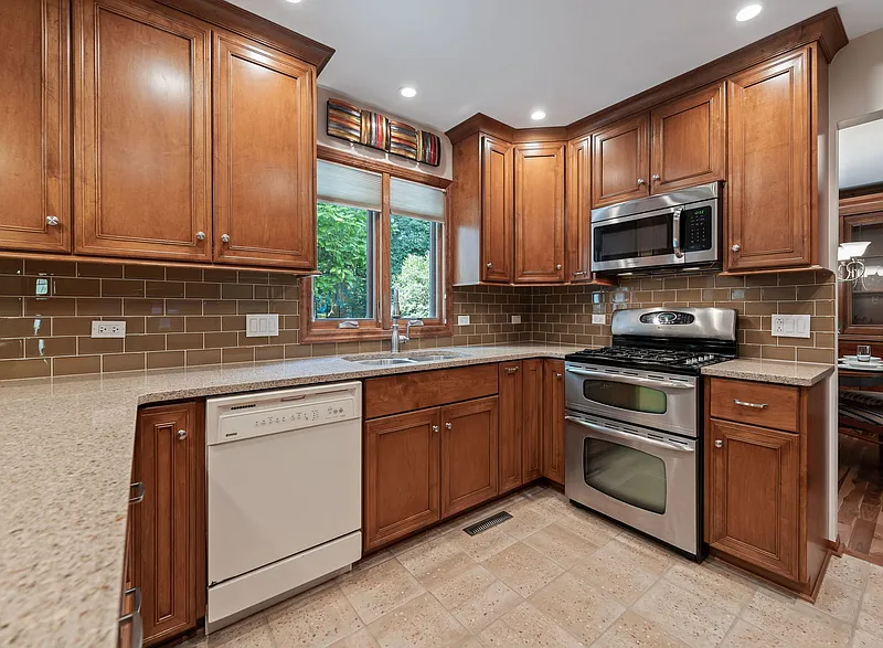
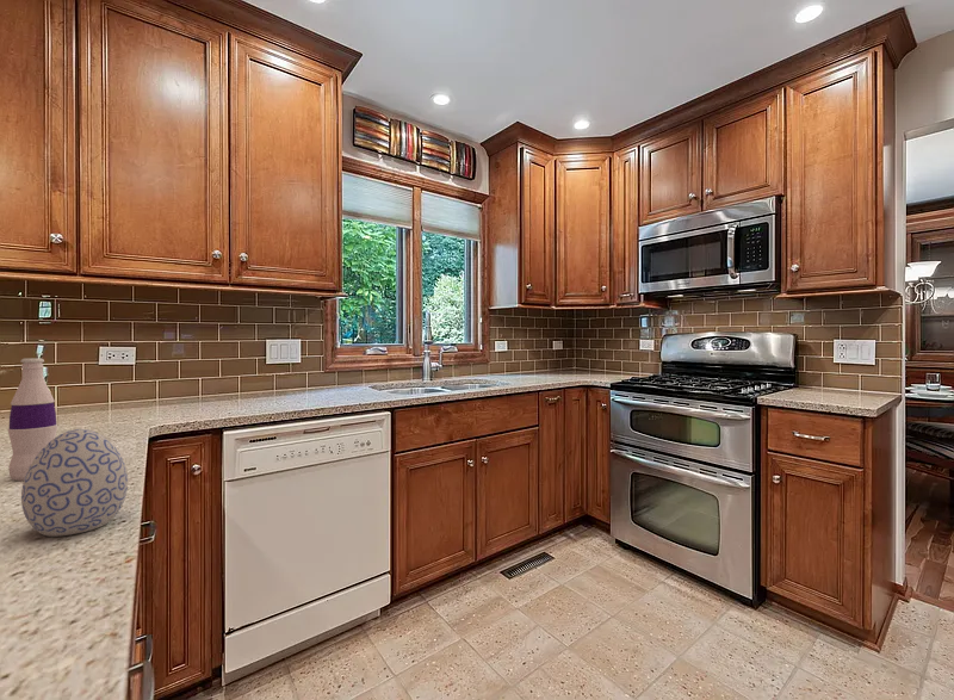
+ decorative egg [20,428,129,538]
+ bottle [7,358,58,482]
